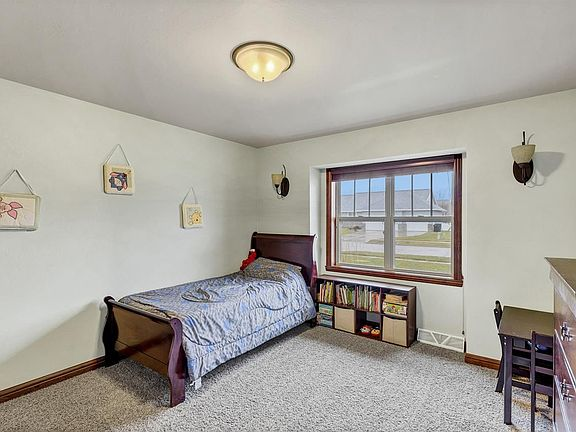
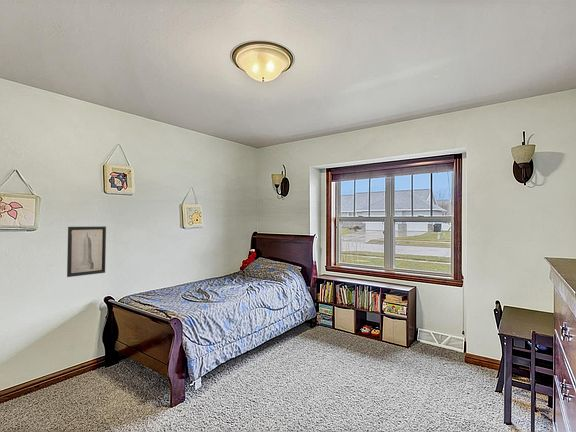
+ wall art [66,225,107,278]
